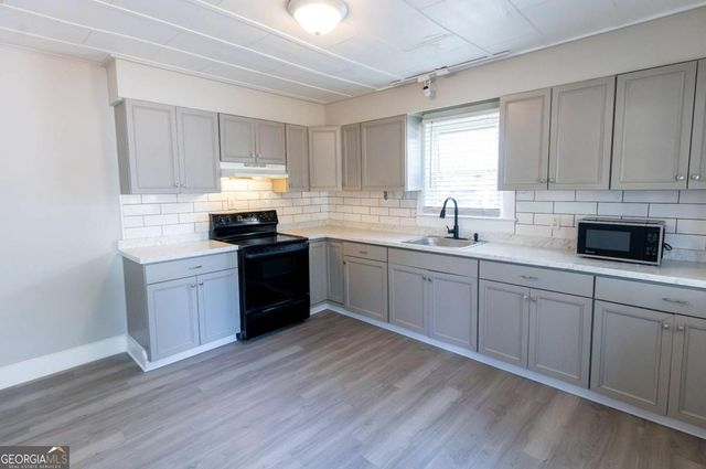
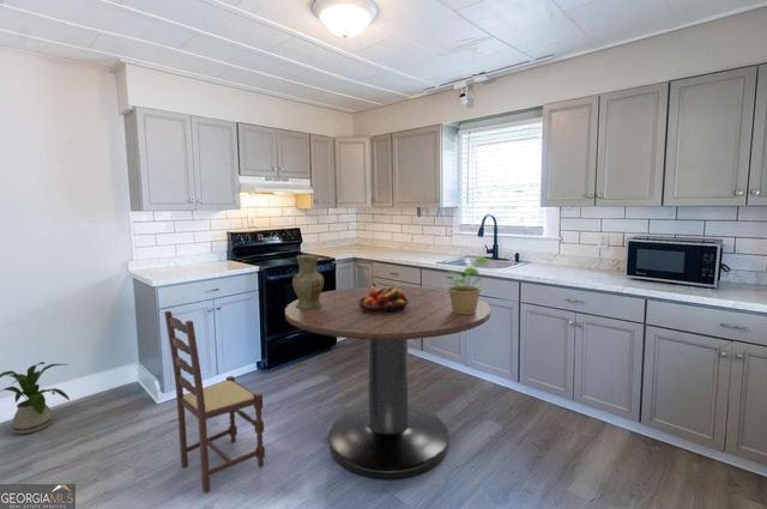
+ house plant [0,360,71,435]
+ potted plant [445,256,489,314]
+ dining table [284,285,491,480]
+ fruit bowl [358,285,409,314]
+ vase [291,254,325,309]
+ dining chair [163,310,266,493]
